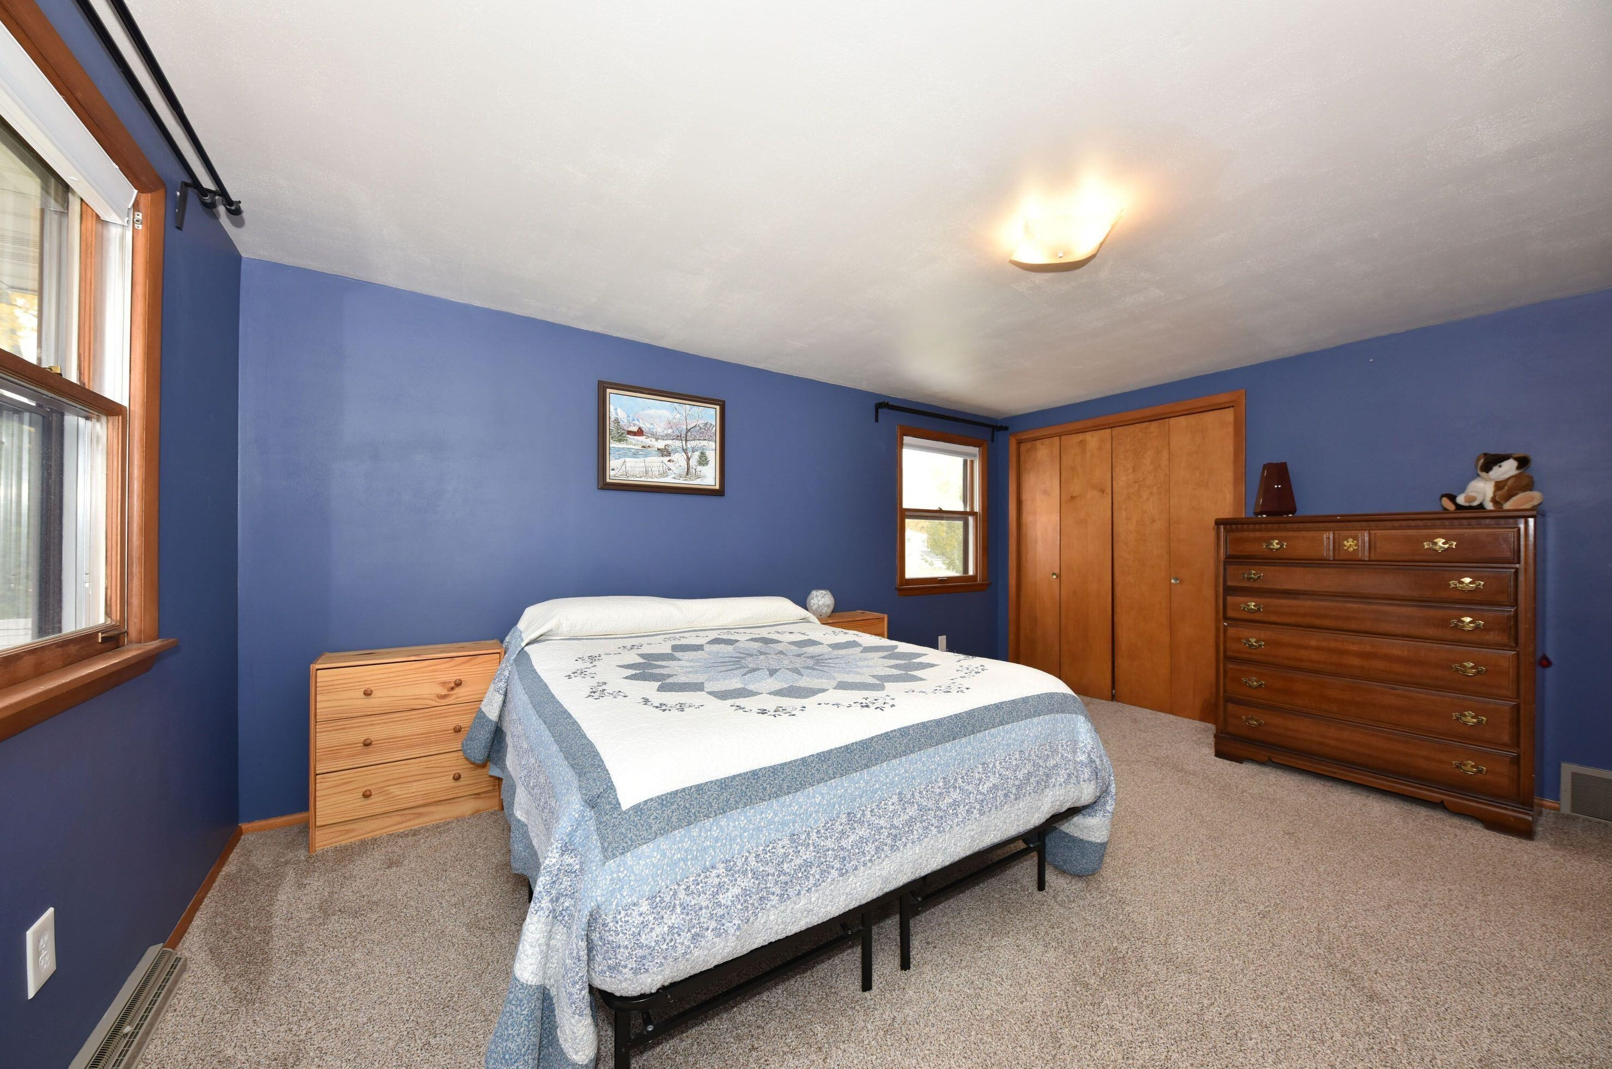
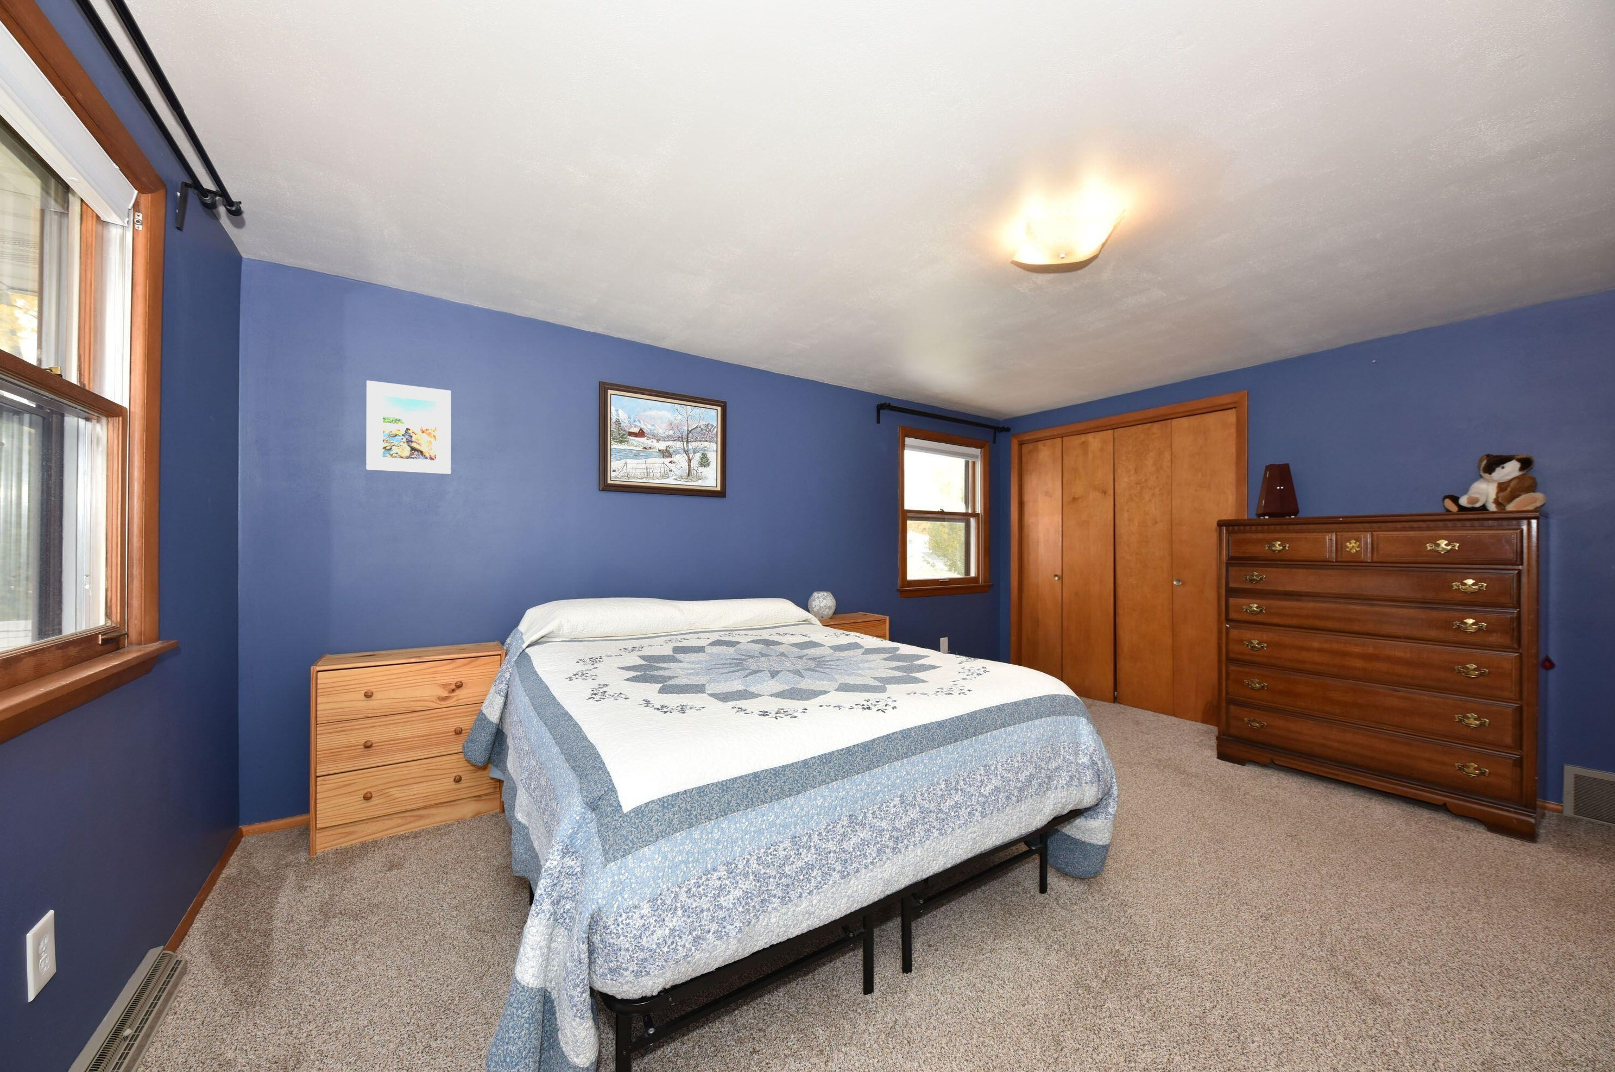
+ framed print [366,380,452,475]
